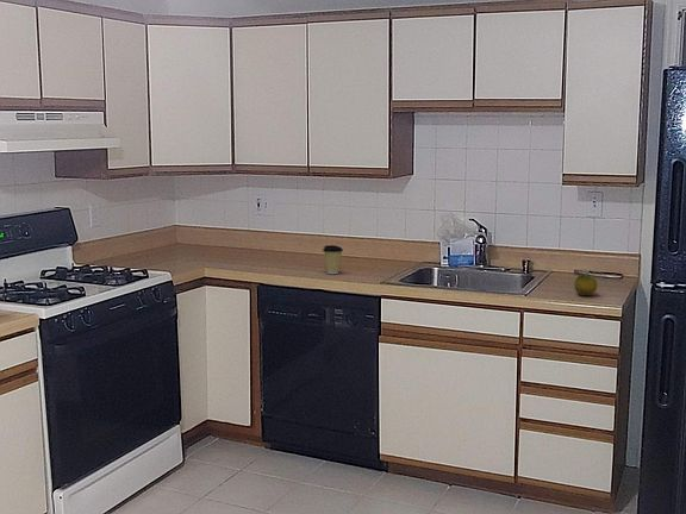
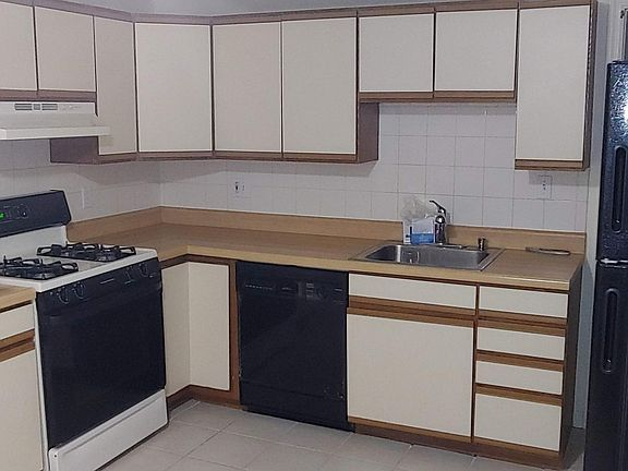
- coffee cup [322,244,344,275]
- fruit [573,274,598,296]
